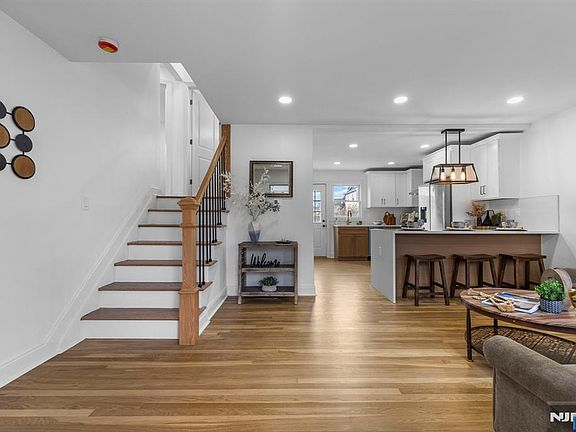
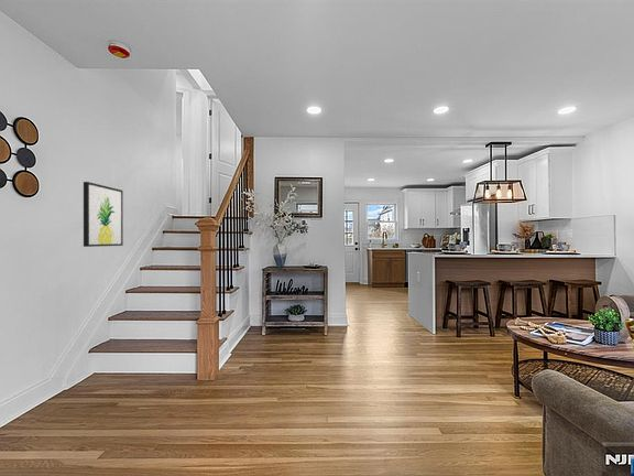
+ wall art [83,181,124,248]
